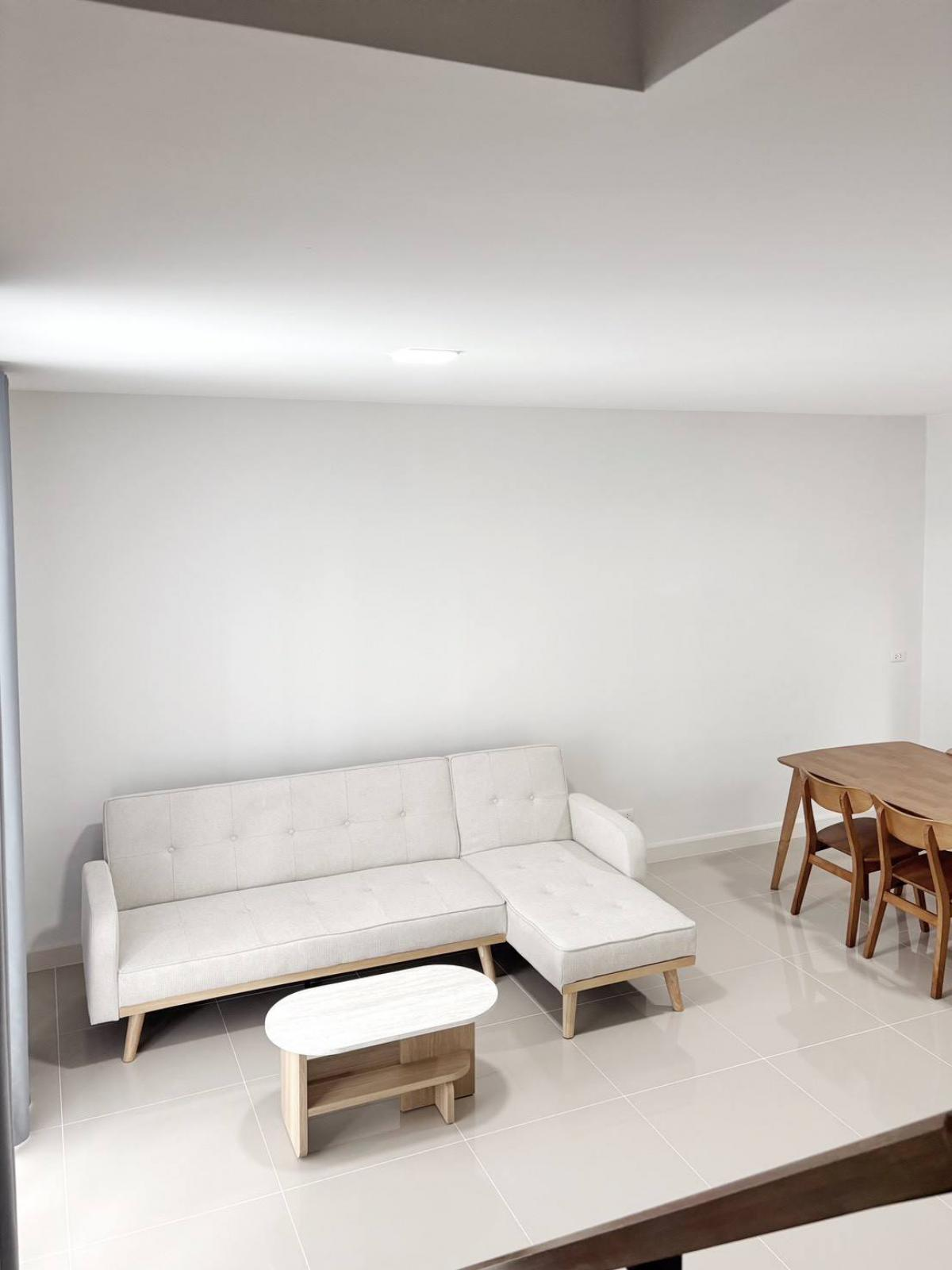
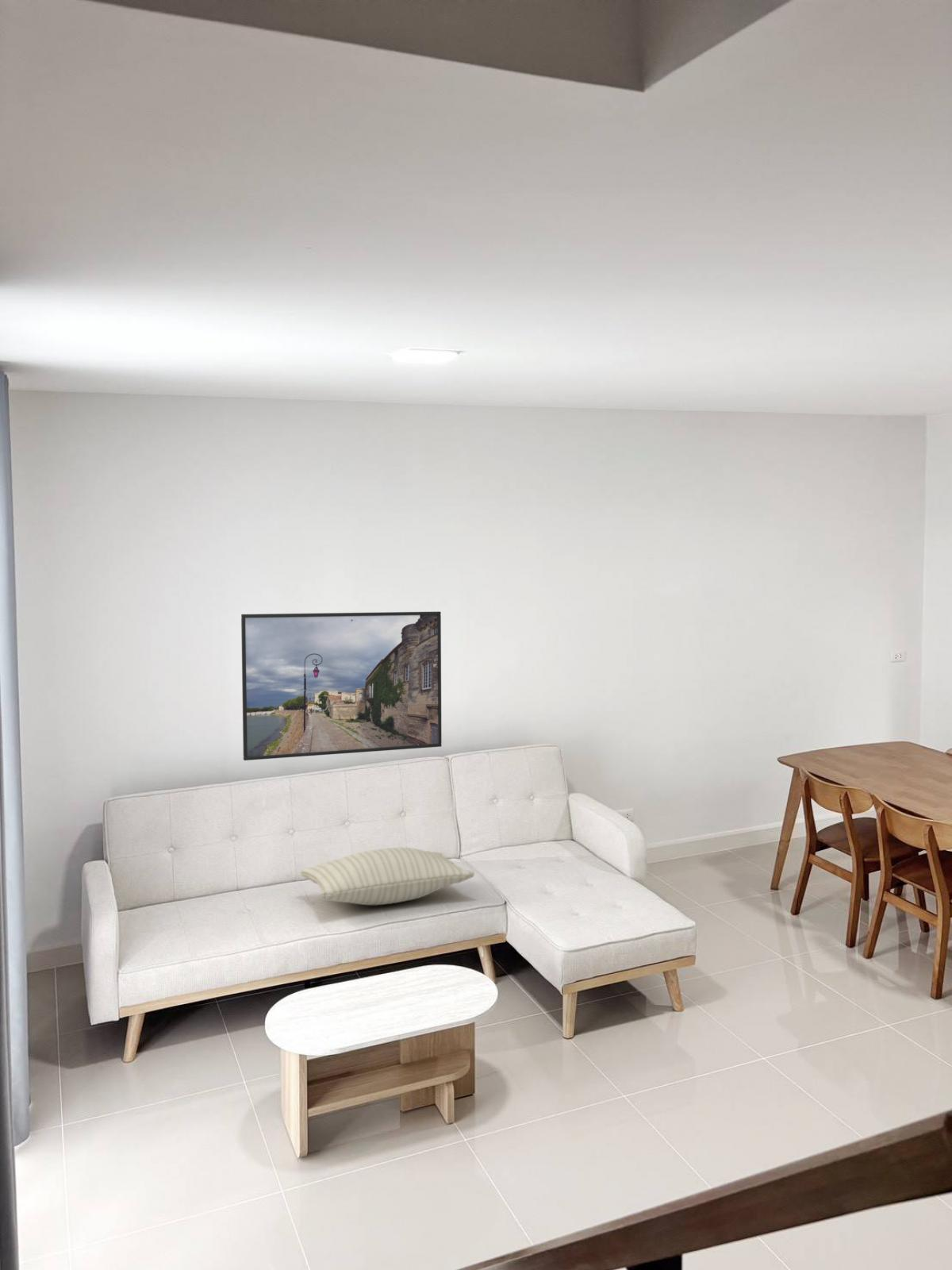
+ pillow [300,847,475,906]
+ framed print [240,610,443,761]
